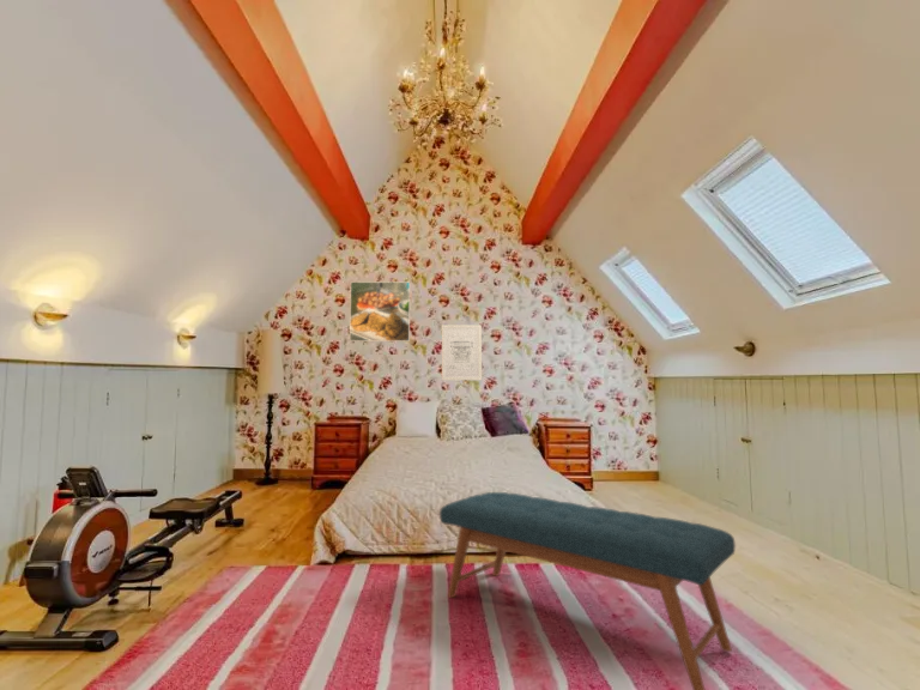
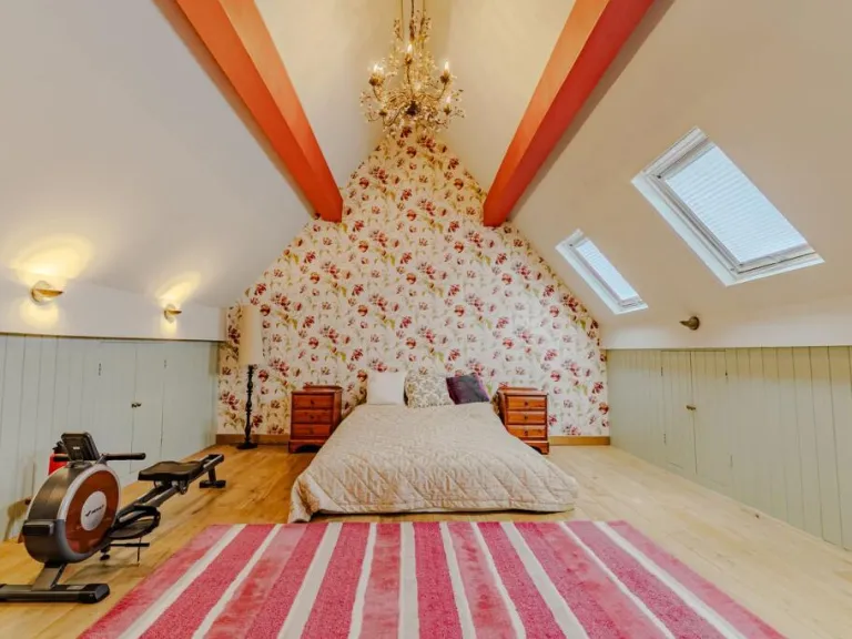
- wall art [441,323,483,381]
- bench [438,491,737,690]
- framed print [349,280,411,343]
